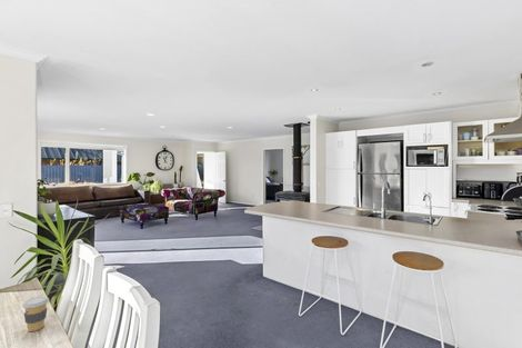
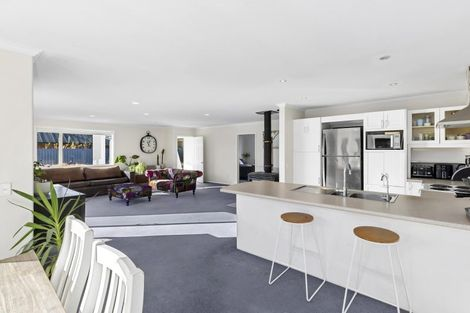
- coffee cup [21,296,50,332]
